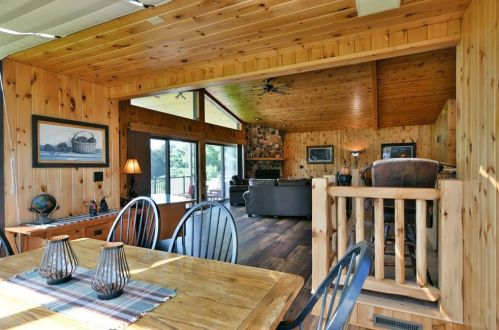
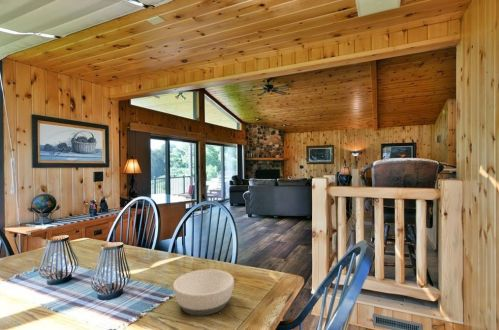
+ bowl [172,268,235,316]
